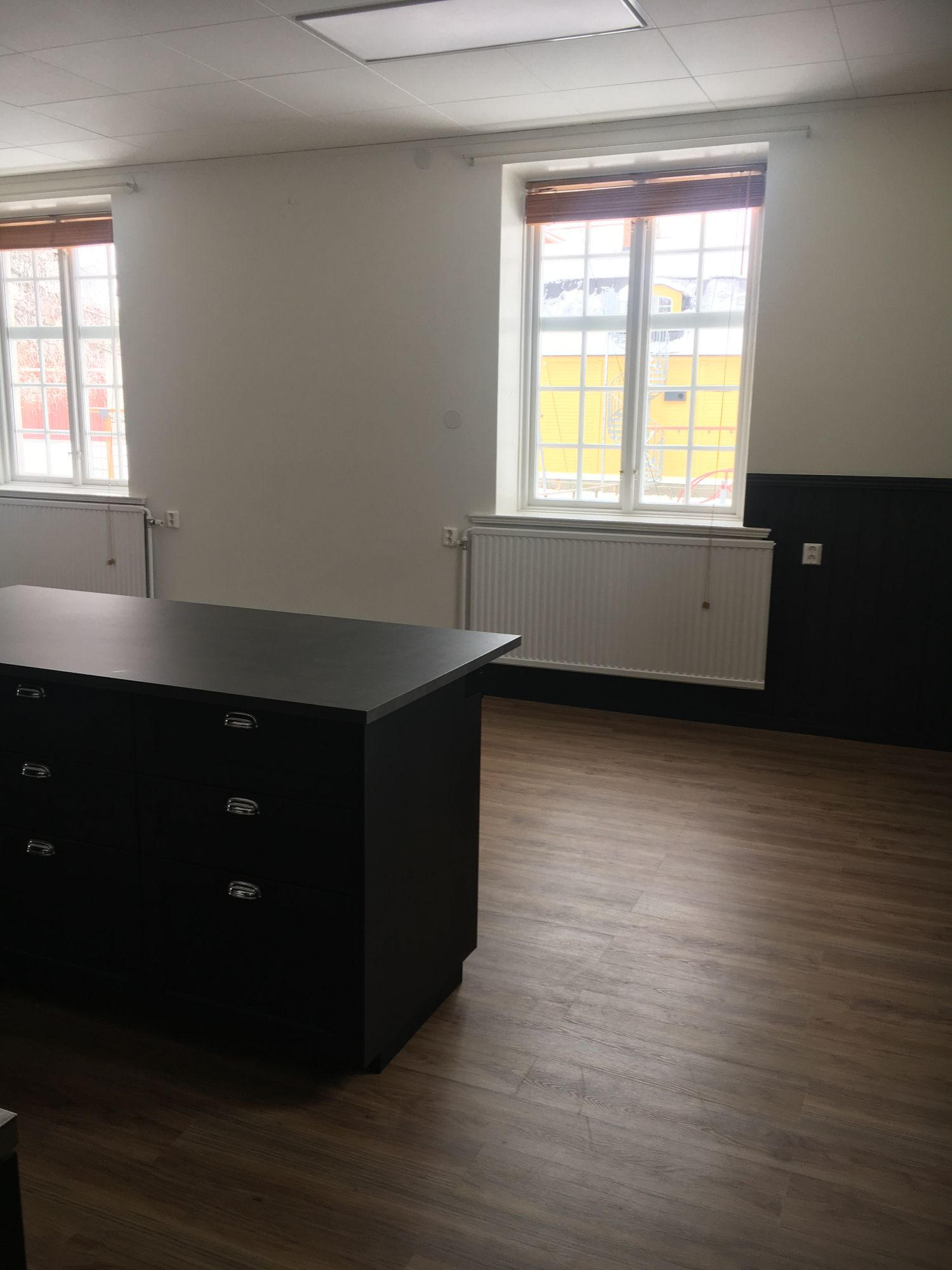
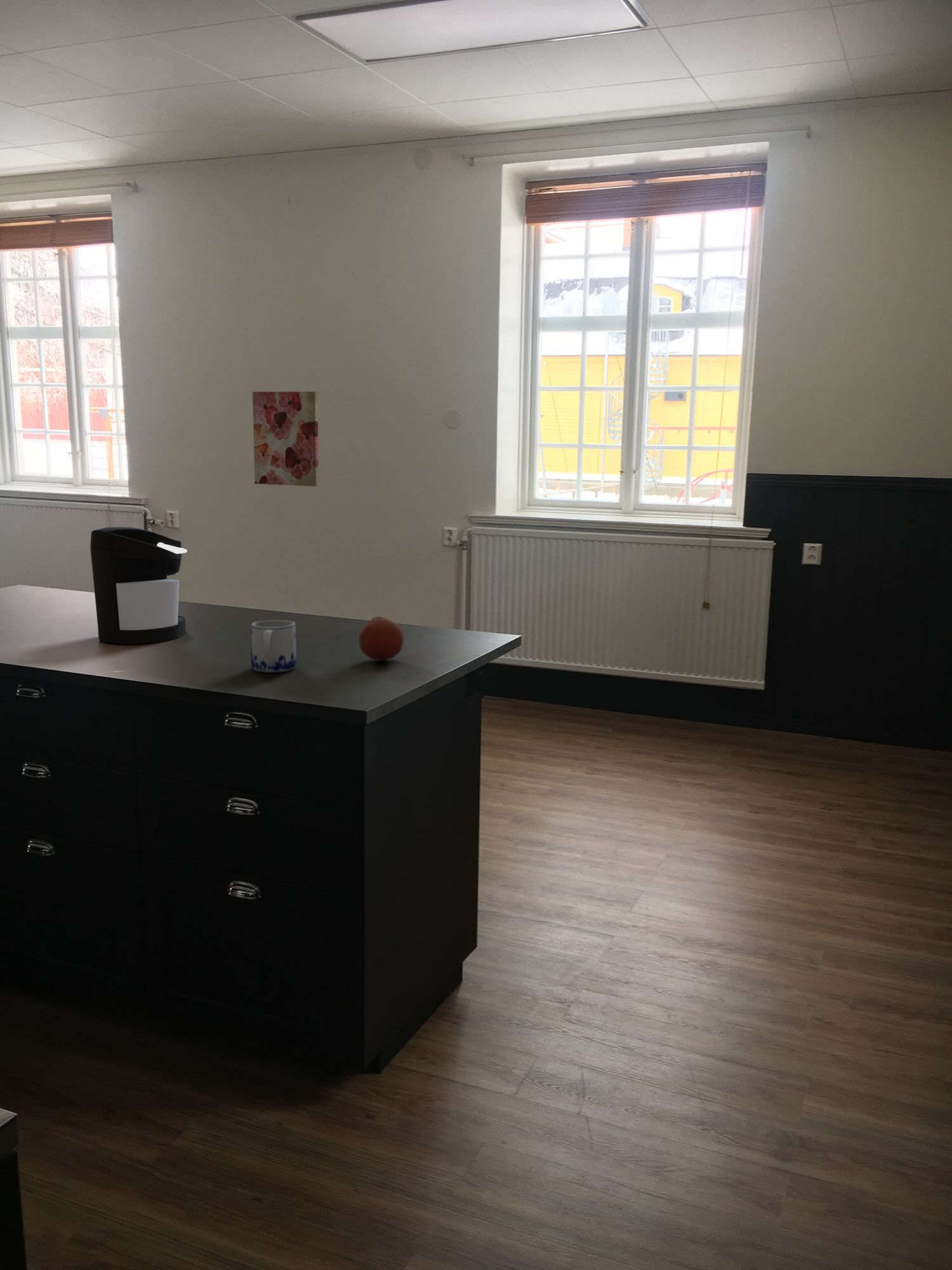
+ wall art [252,391,319,487]
+ mug [249,619,298,673]
+ fruit [358,615,404,661]
+ coffee maker [89,526,188,645]
